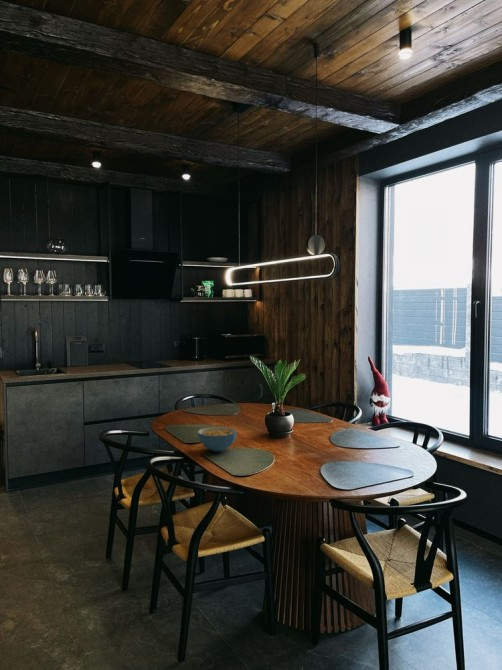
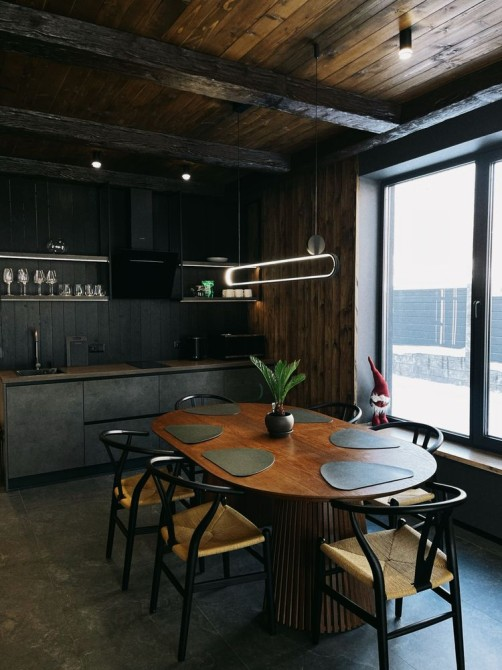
- cereal bowl [197,426,238,453]
